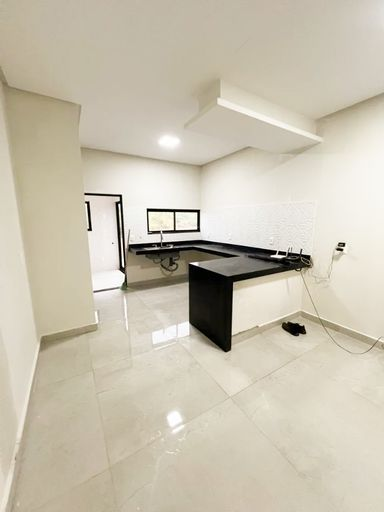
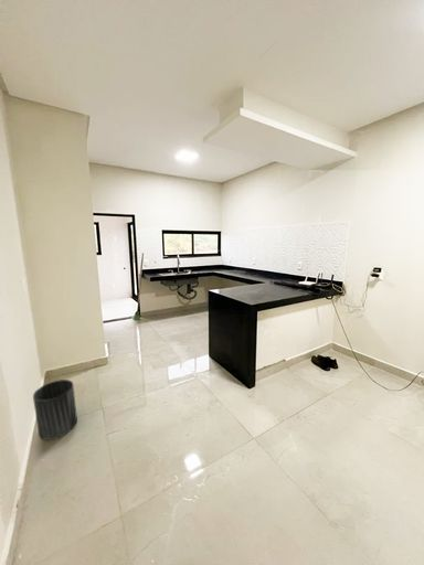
+ trash can [32,379,78,441]
